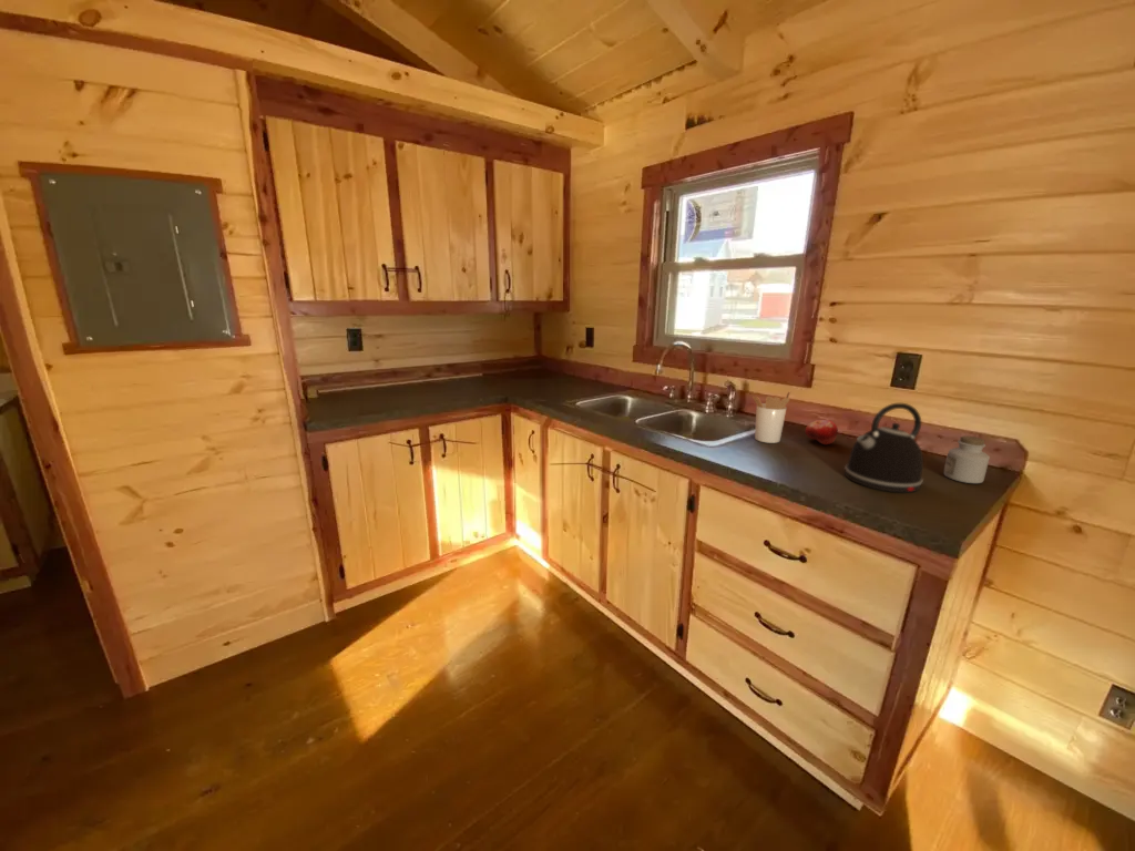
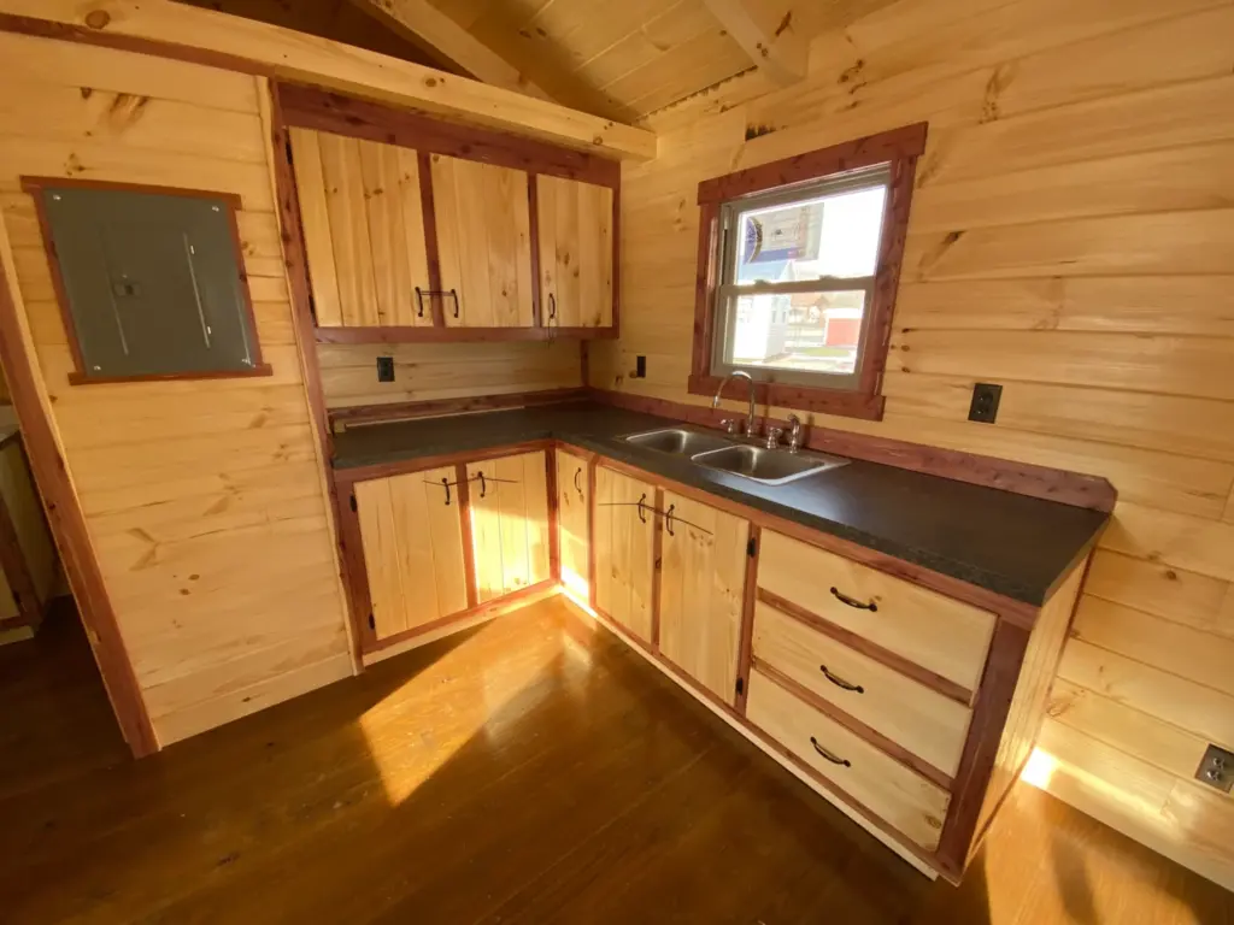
- kettle [843,402,924,493]
- fruit [805,419,839,445]
- jar [943,434,991,484]
- utensil holder [751,391,791,444]
